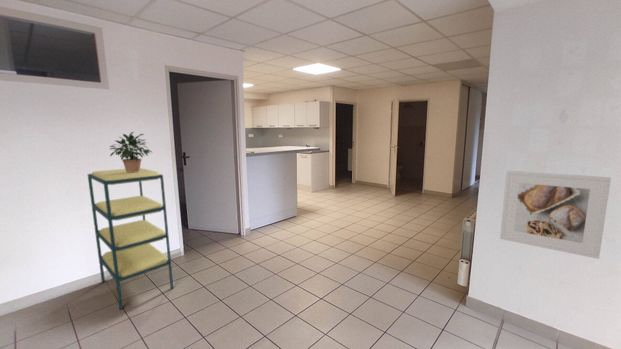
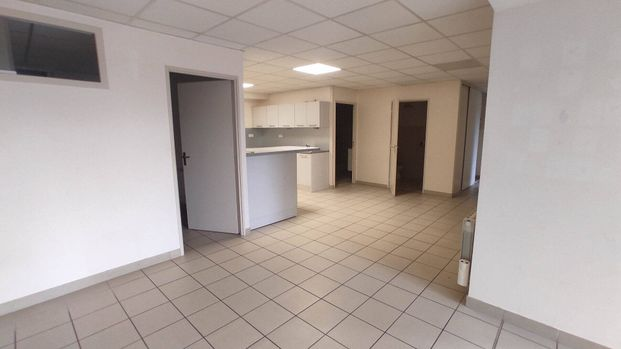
- potted plant [108,131,153,173]
- shelving unit [87,167,174,310]
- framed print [499,170,612,260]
